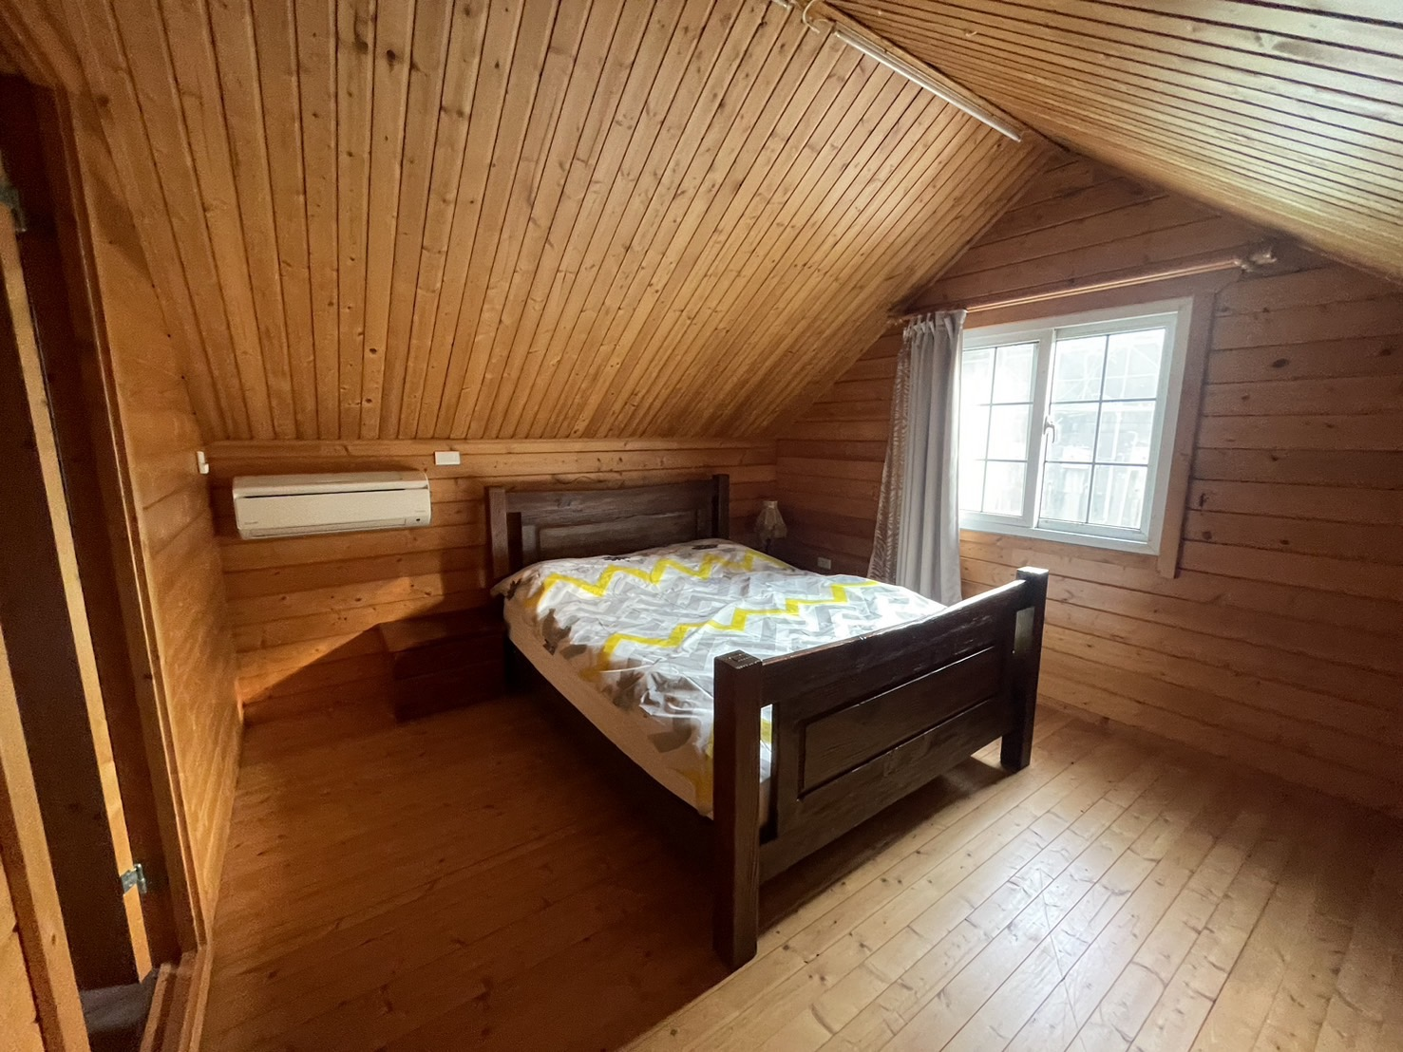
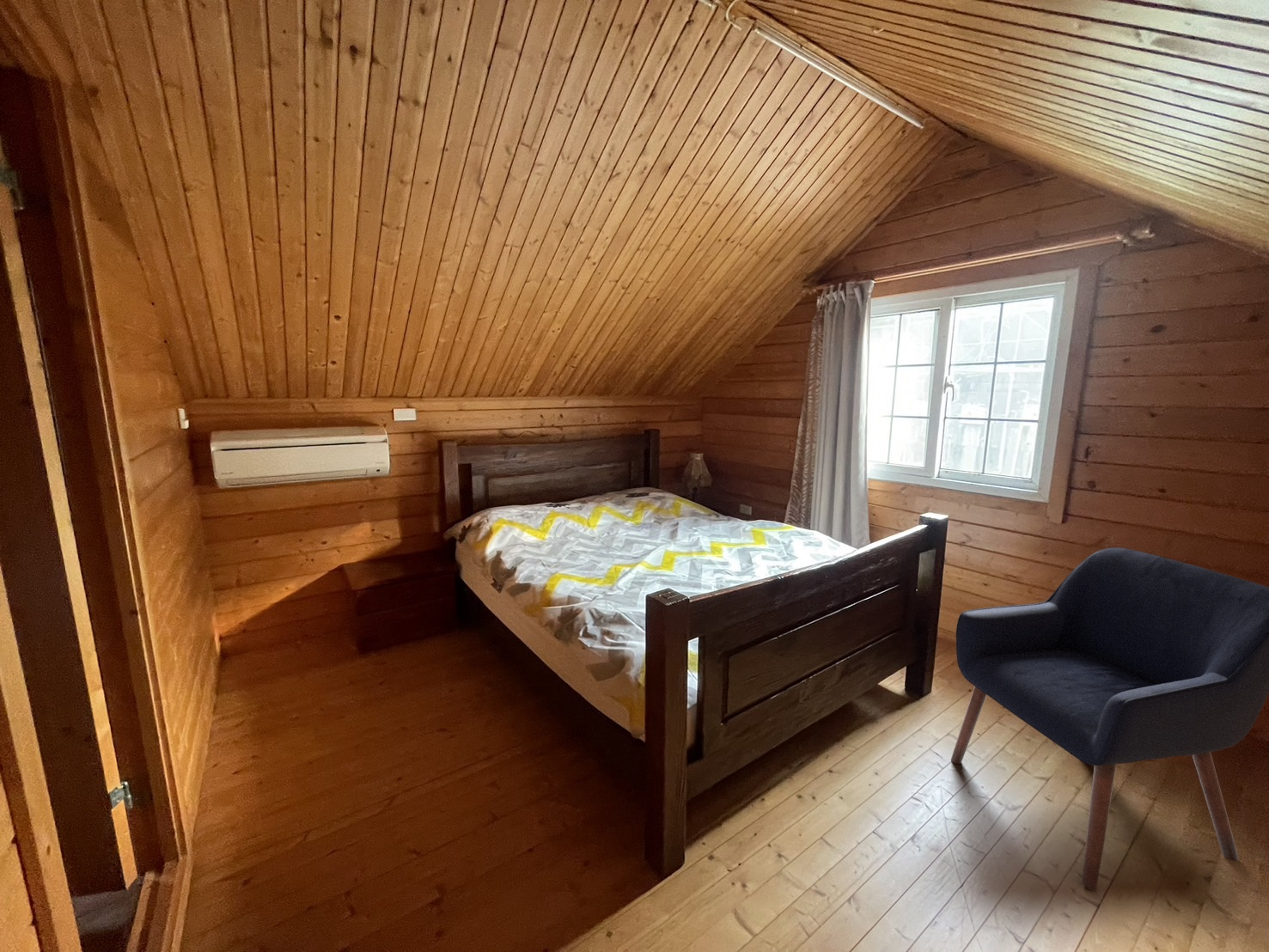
+ chair [950,547,1269,891]
